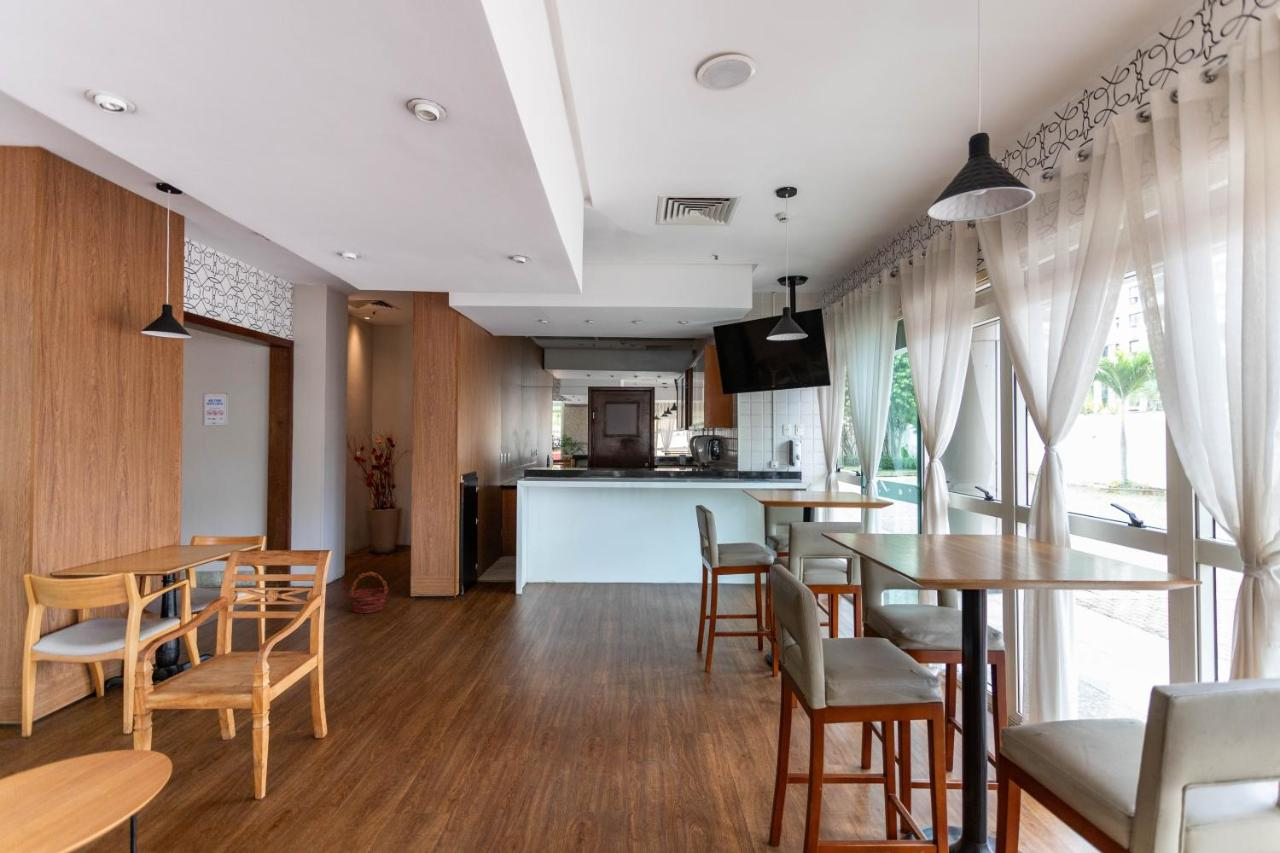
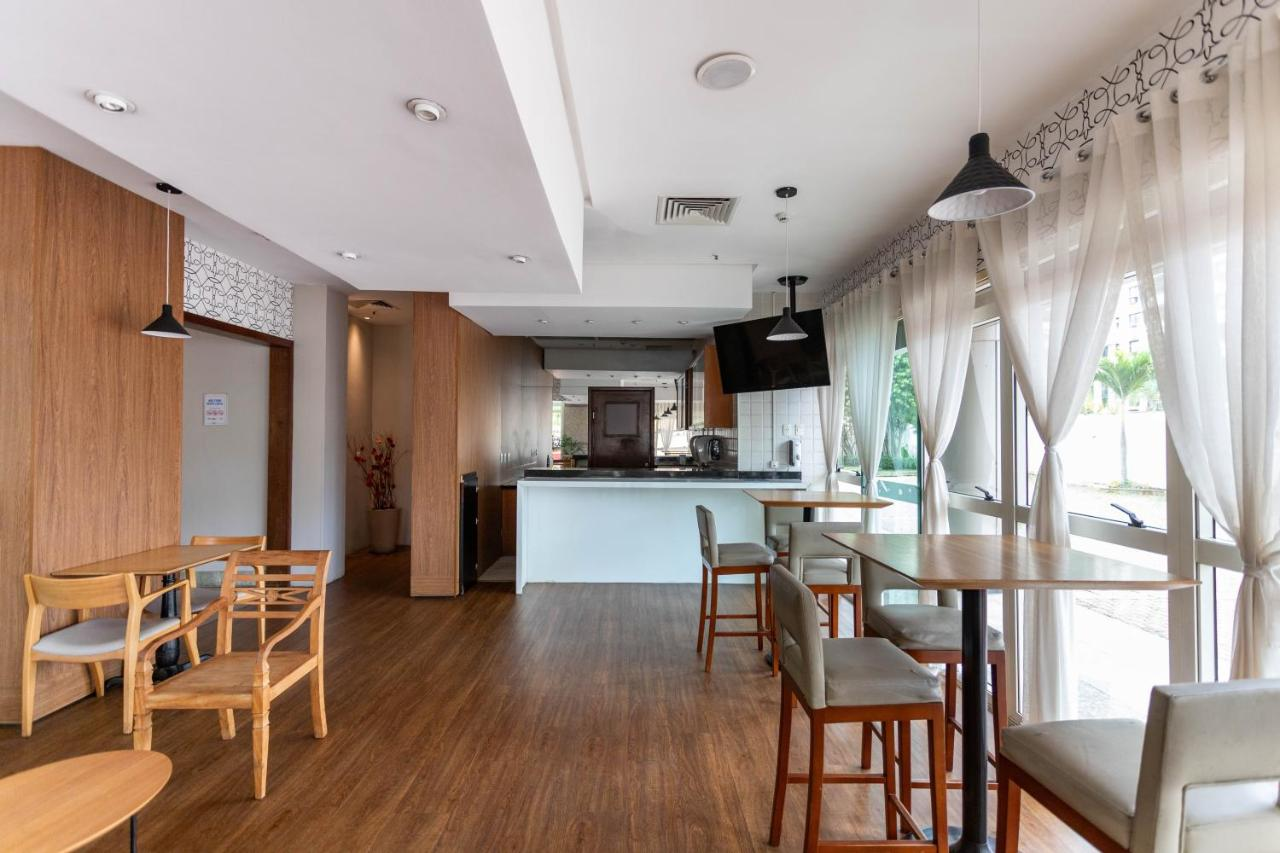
- basket [348,571,389,614]
